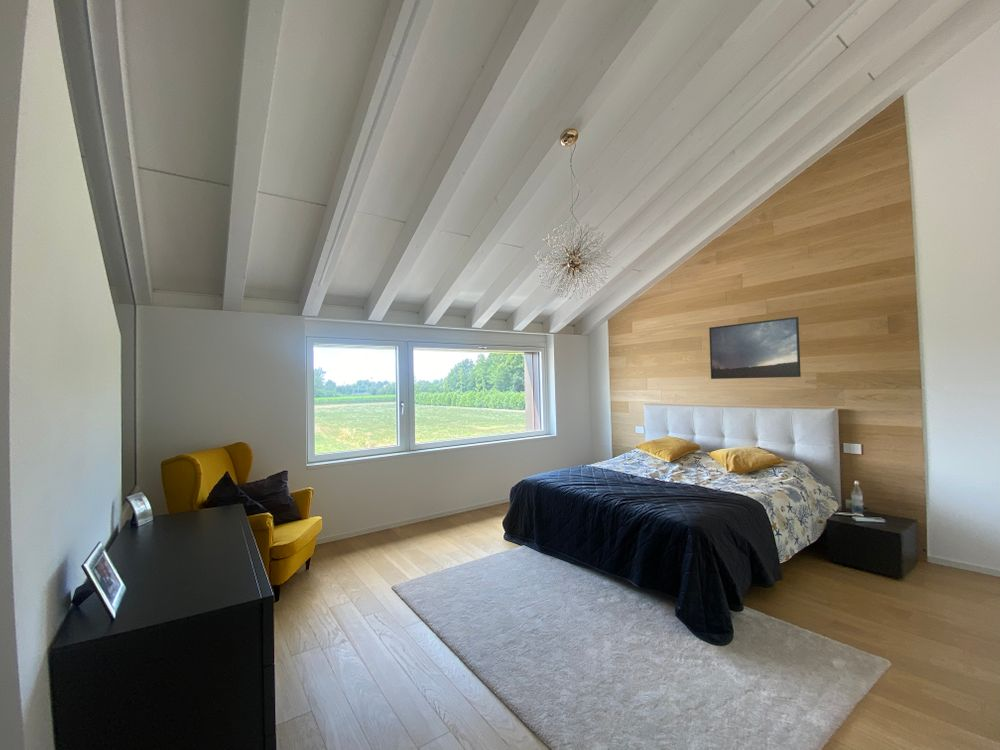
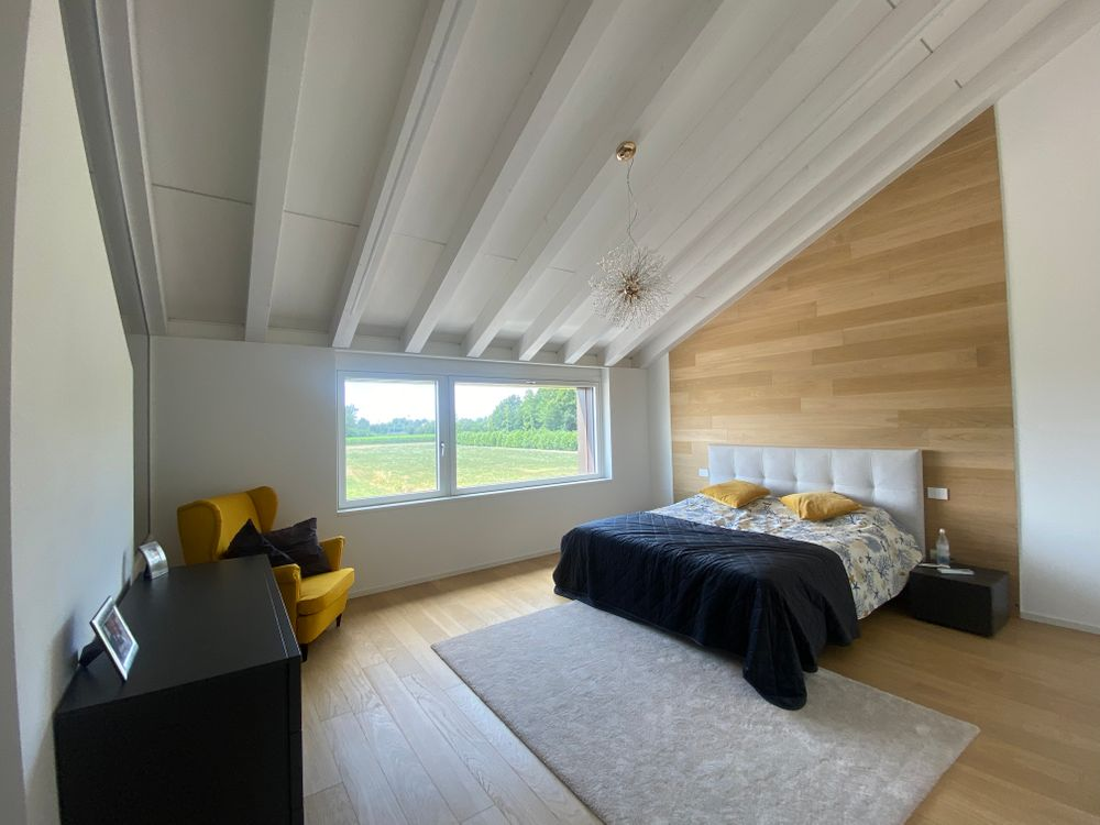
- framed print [708,316,802,380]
